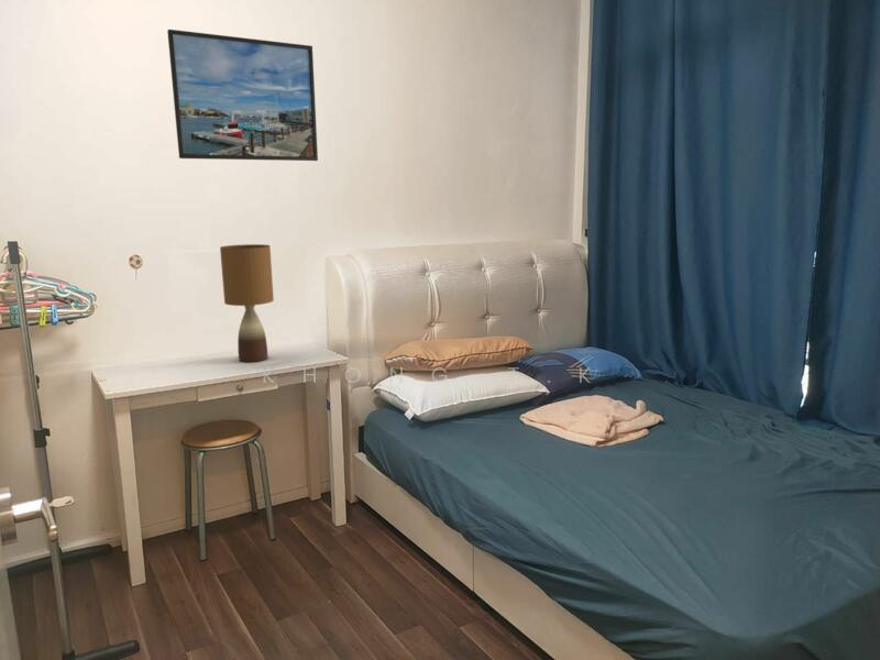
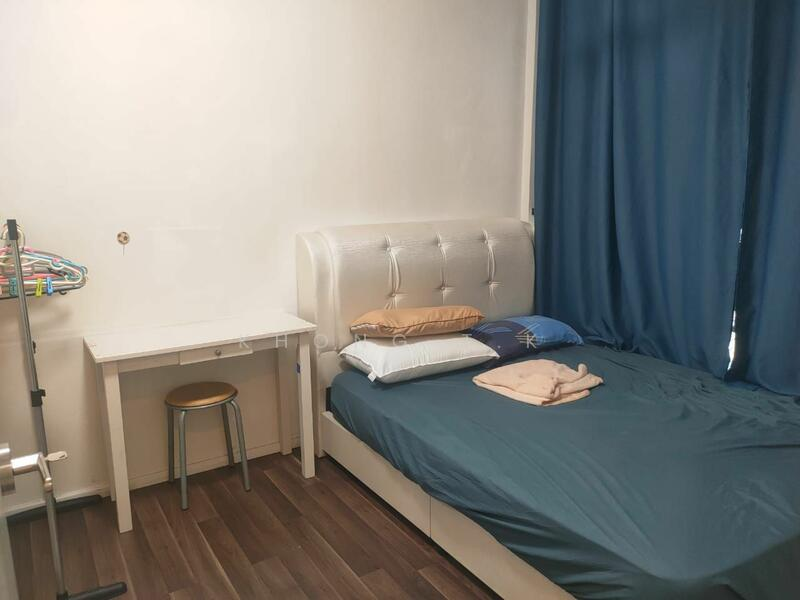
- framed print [166,29,319,162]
- table lamp [219,243,275,363]
